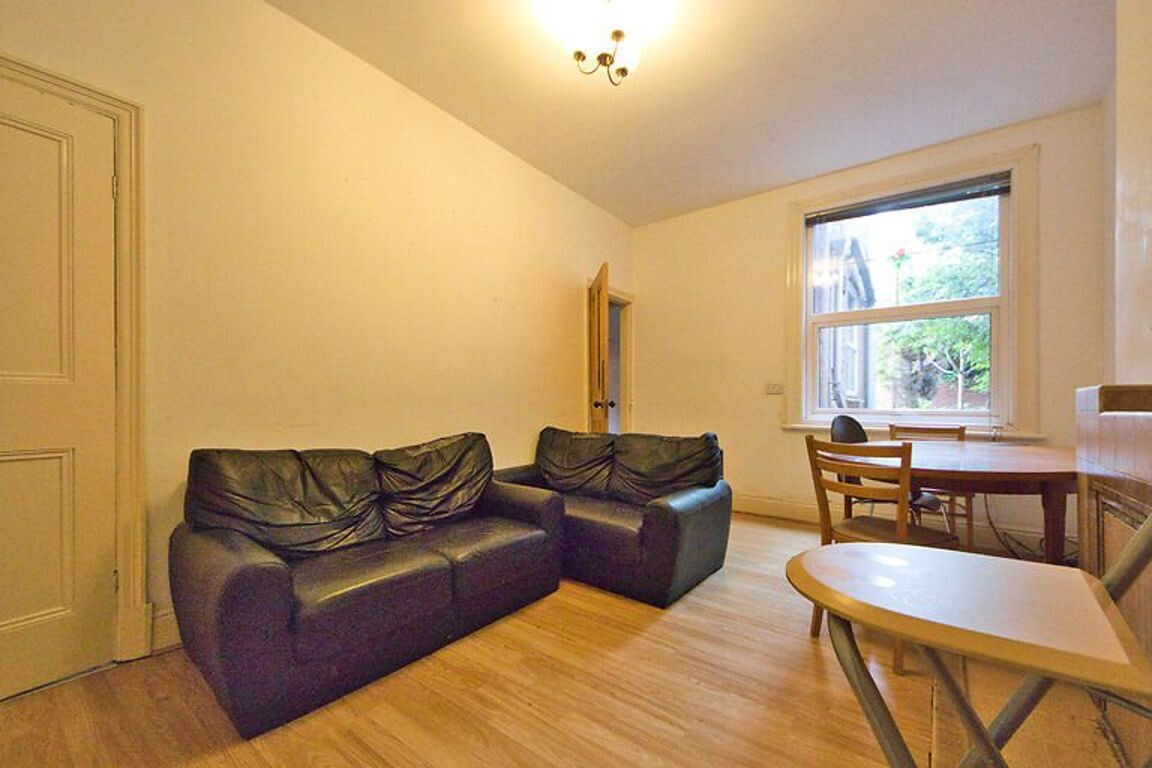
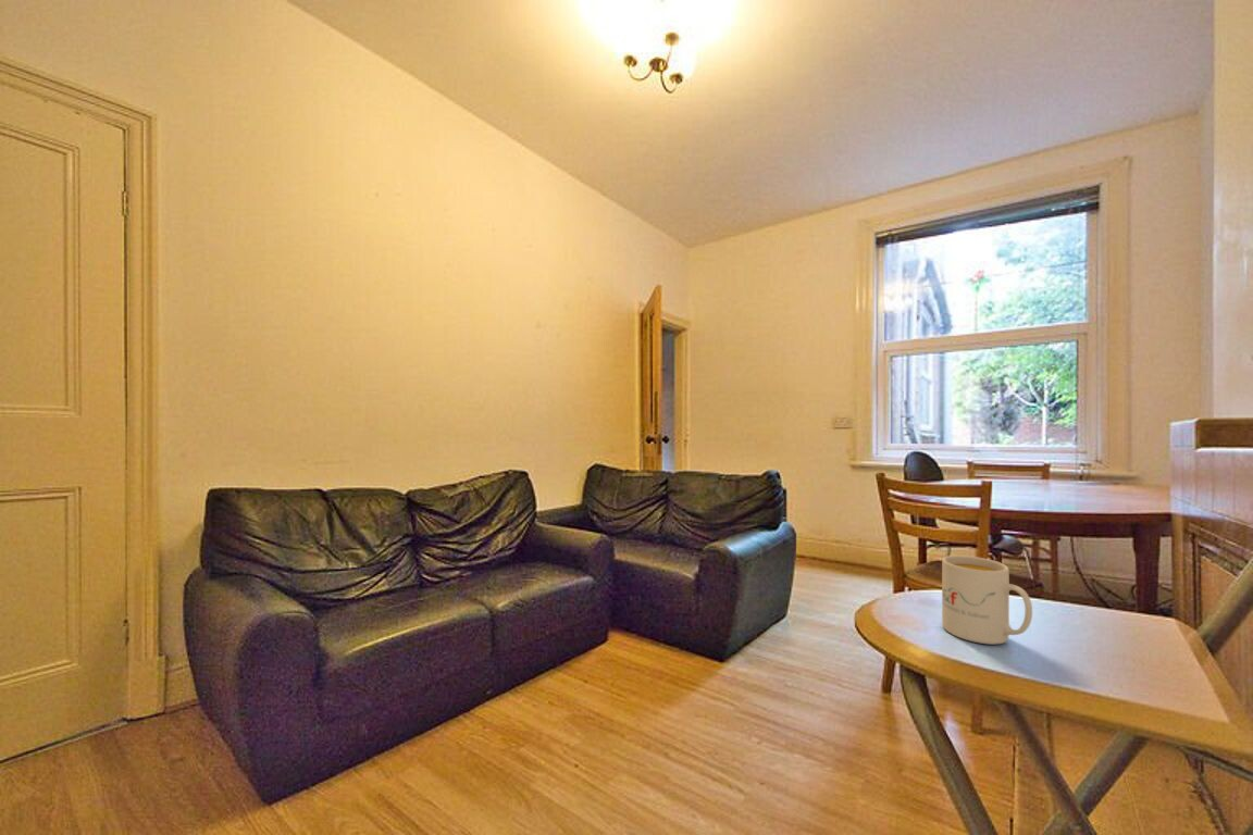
+ mug [941,554,1033,646]
